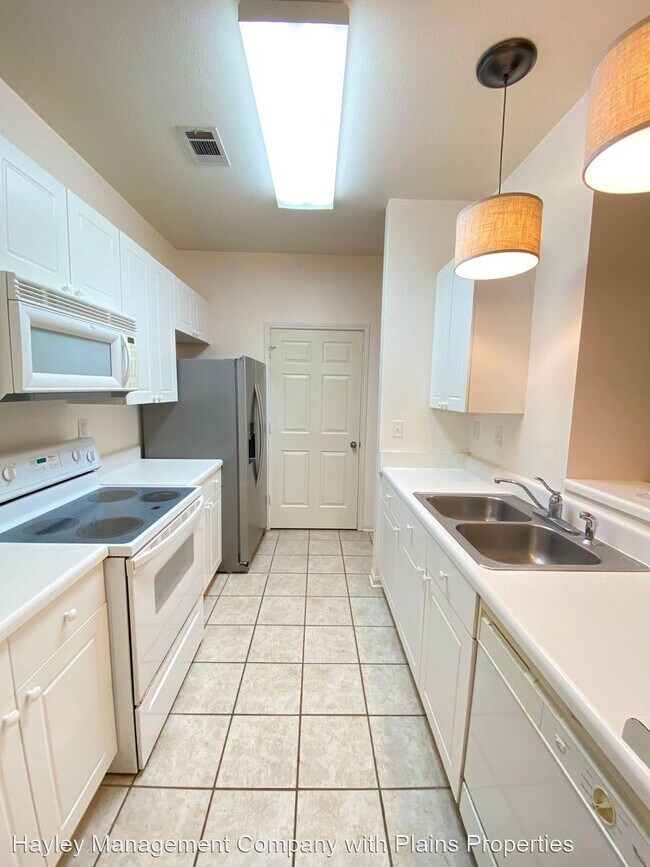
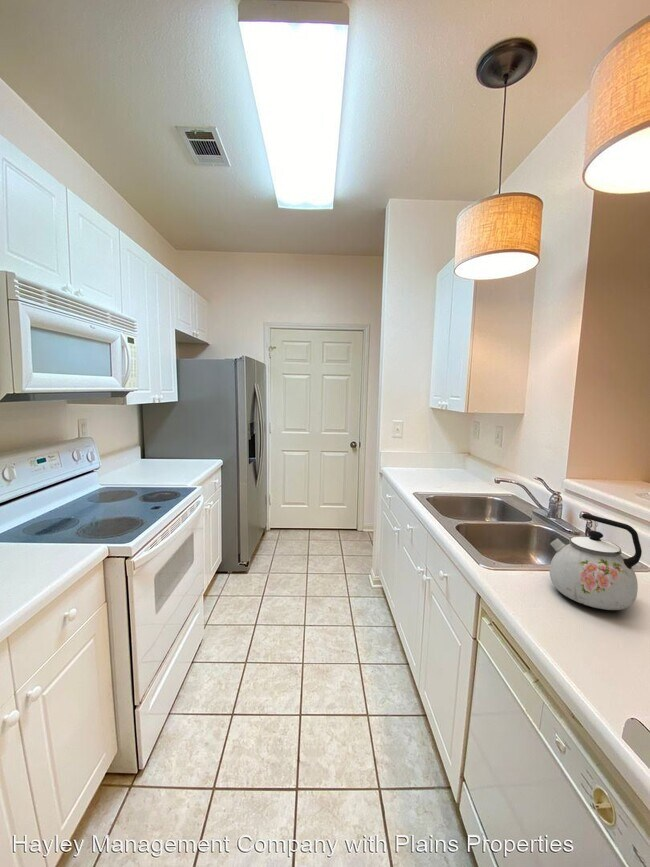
+ kettle [549,513,643,611]
